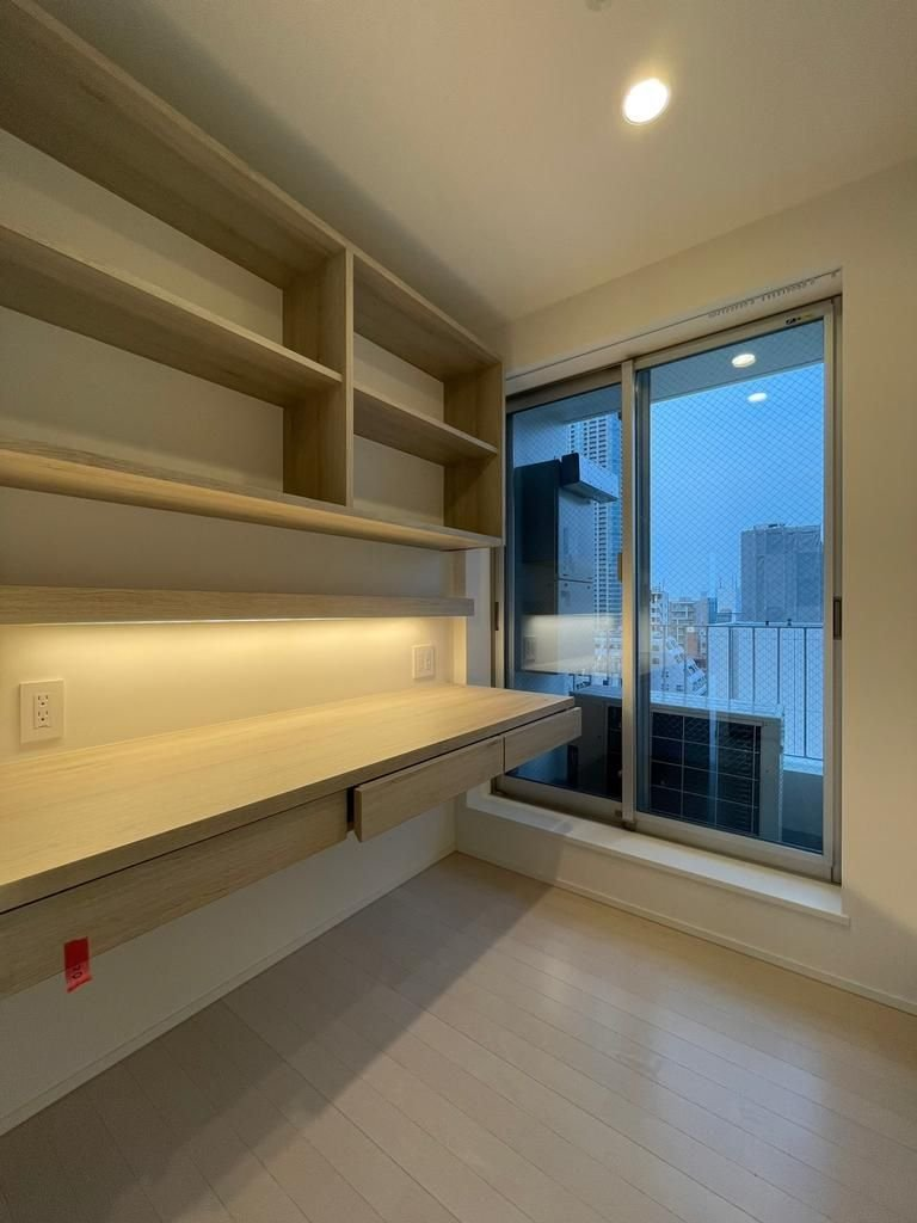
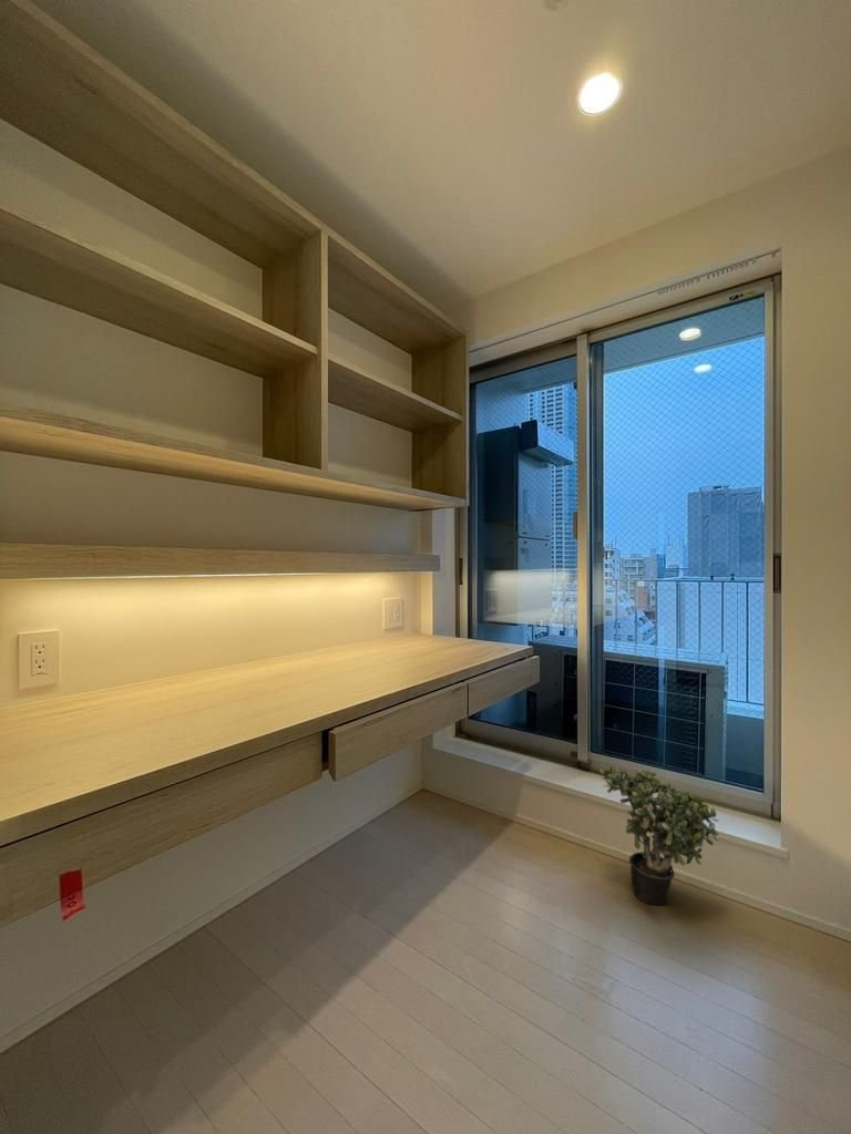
+ potted plant [598,764,720,906]
